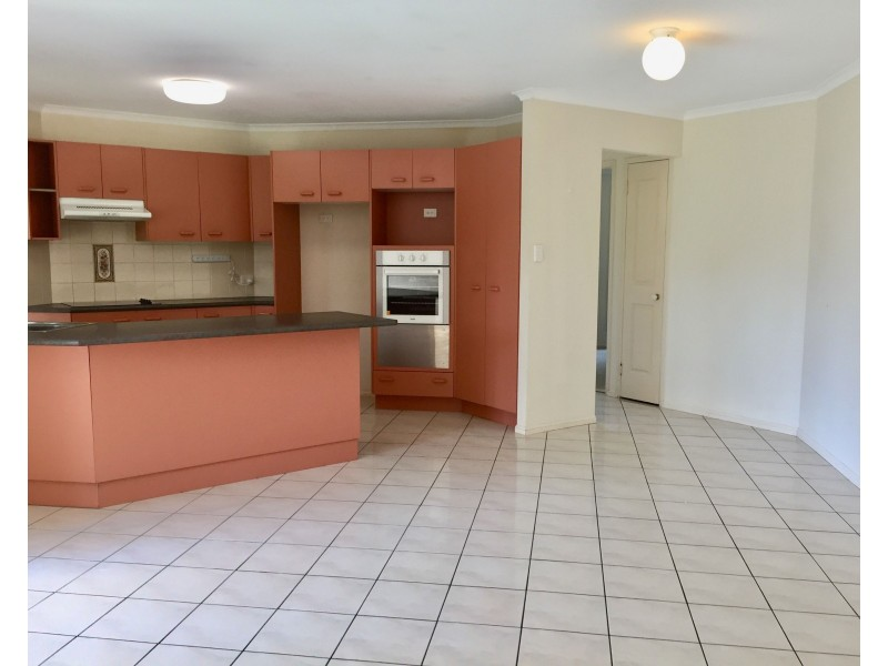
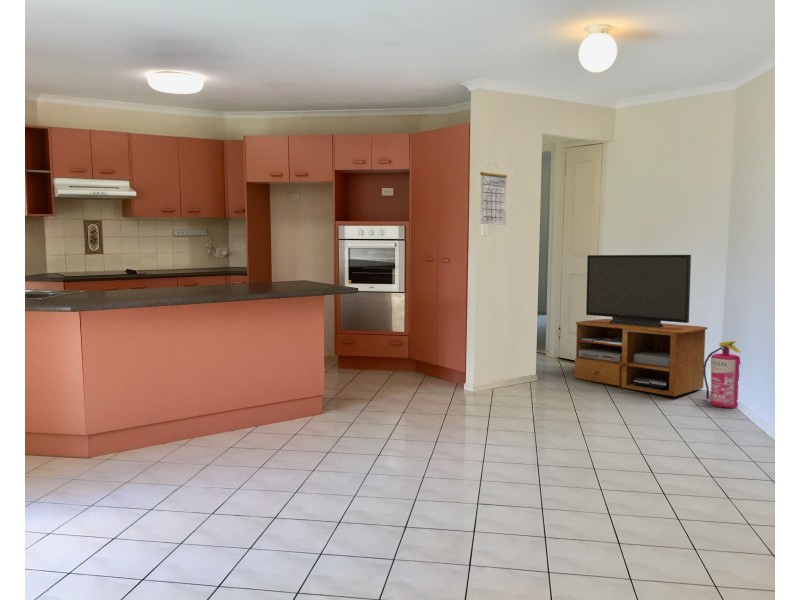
+ fire extinguisher [703,340,742,409]
+ calendar [479,163,508,226]
+ tv stand [573,254,709,397]
